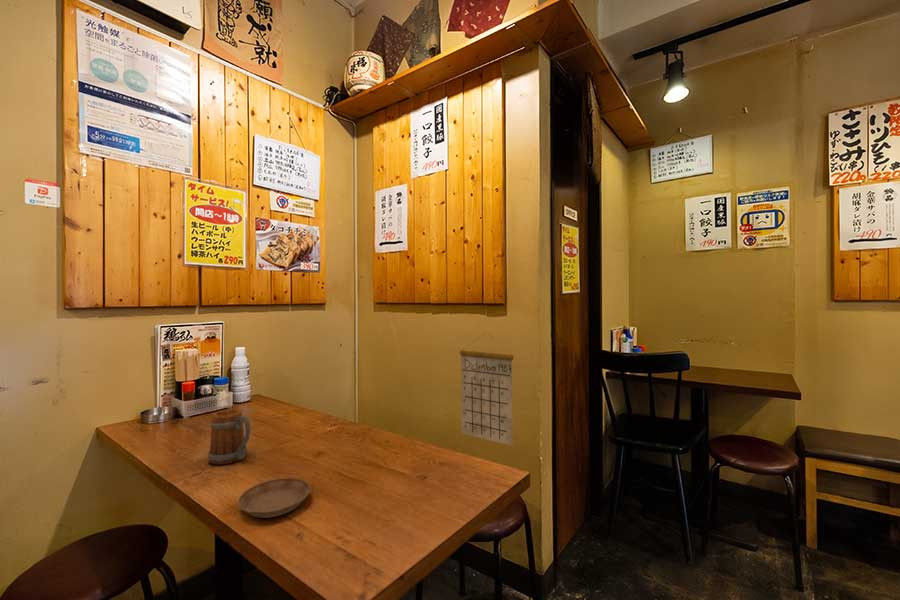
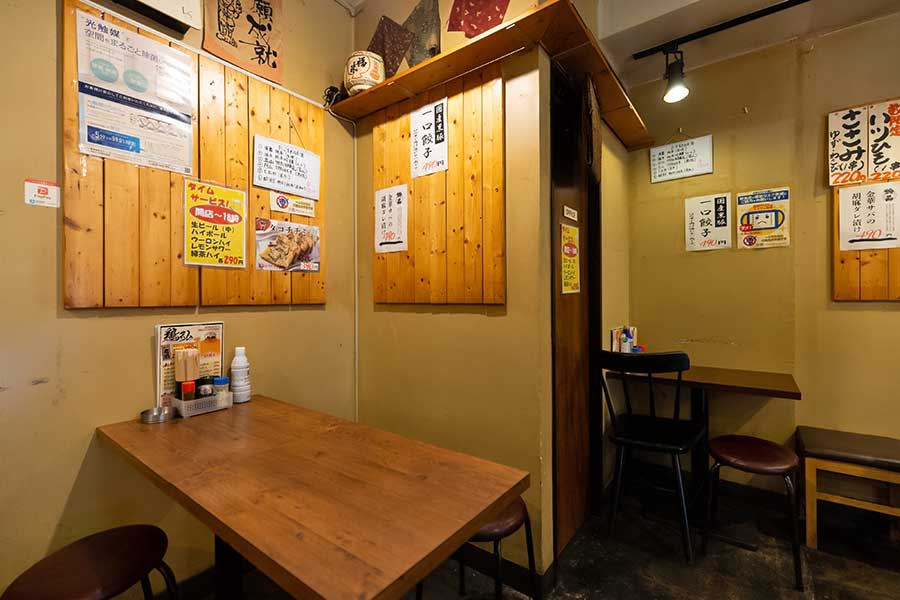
- calendar [459,332,515,447]
- beer mug [207,408,251,465]
- saucer [237,477,311,519]
